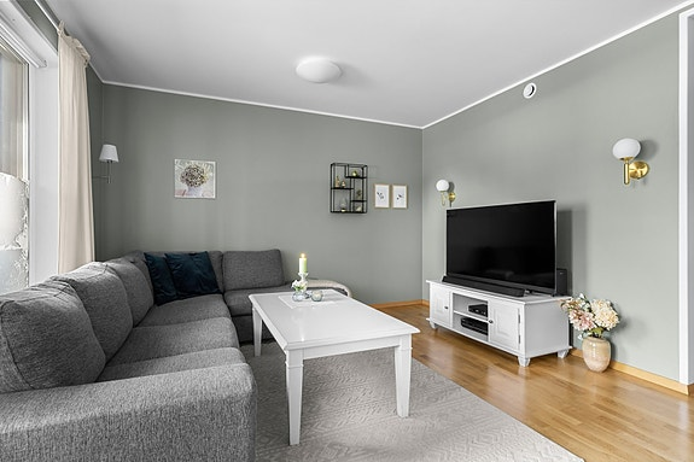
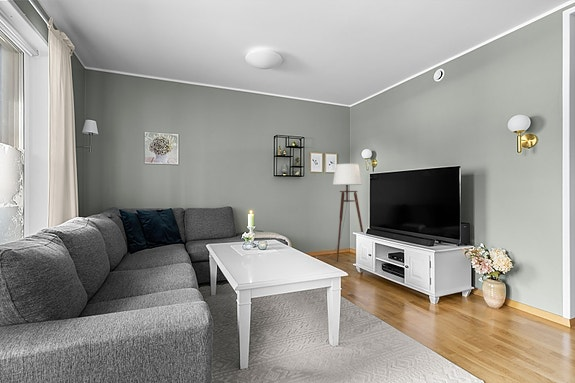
+ floor lamp [315,163,364,263]
